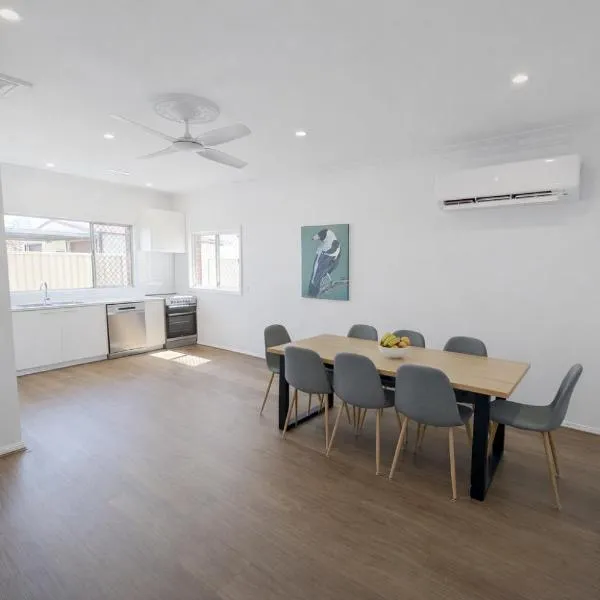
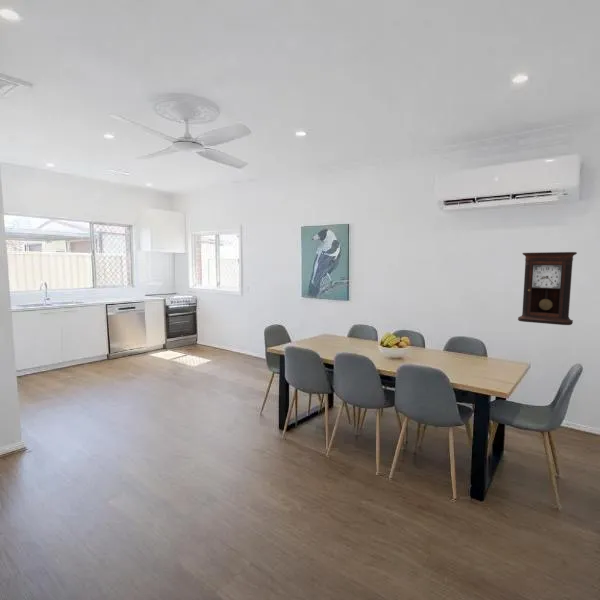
+ pendulum clock [517,251,578,326]
